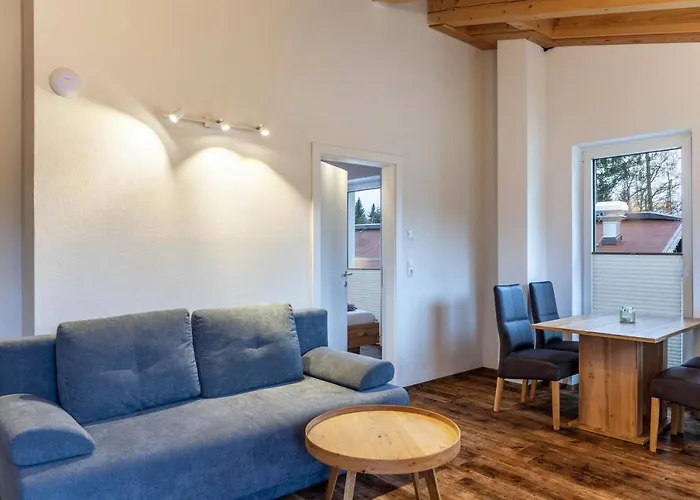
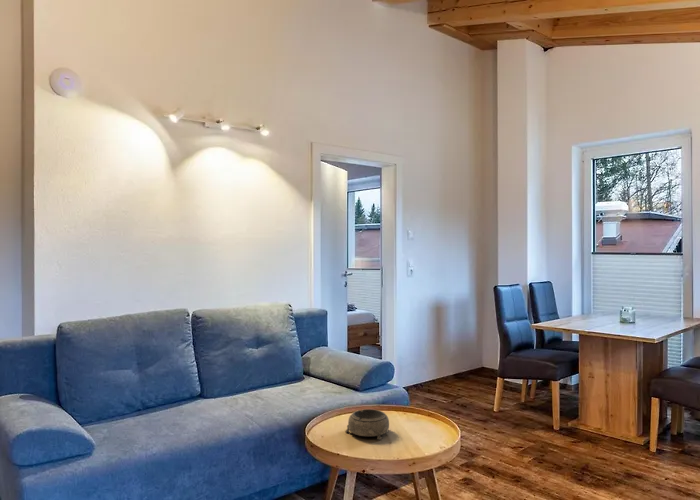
+ decorative bowl [344,408,390,441]
